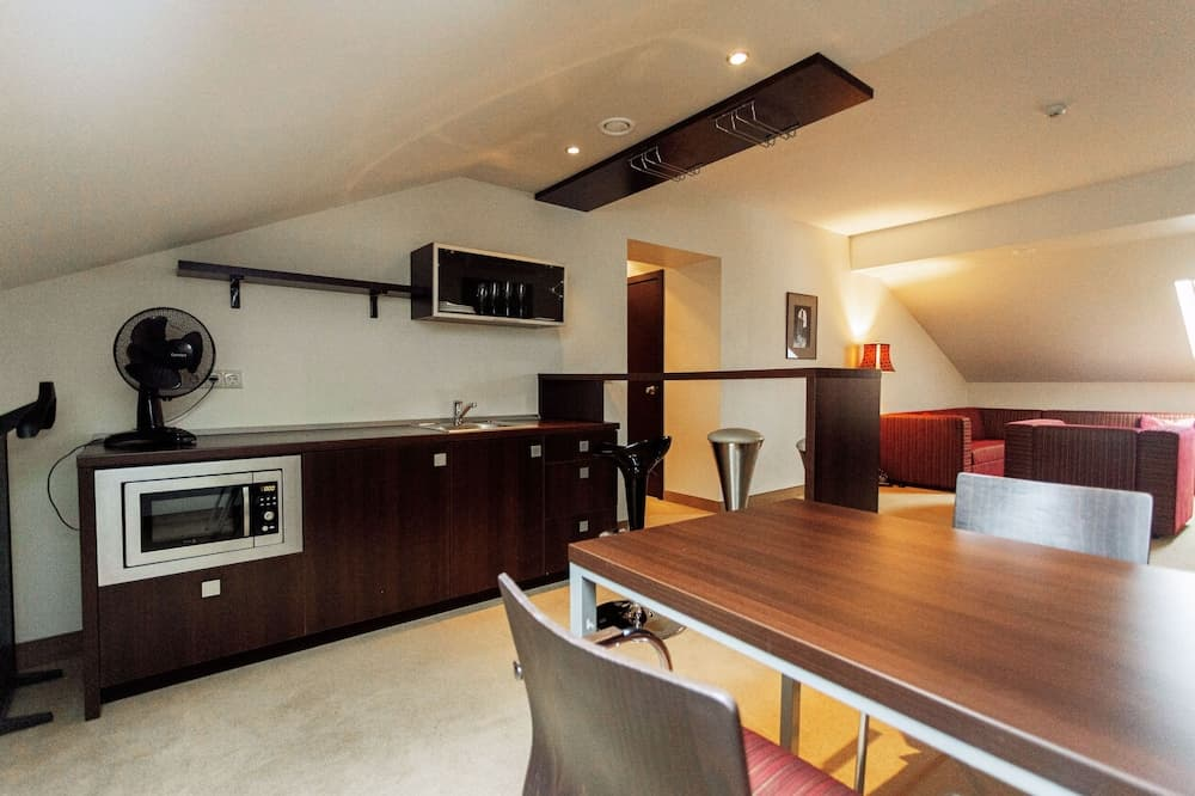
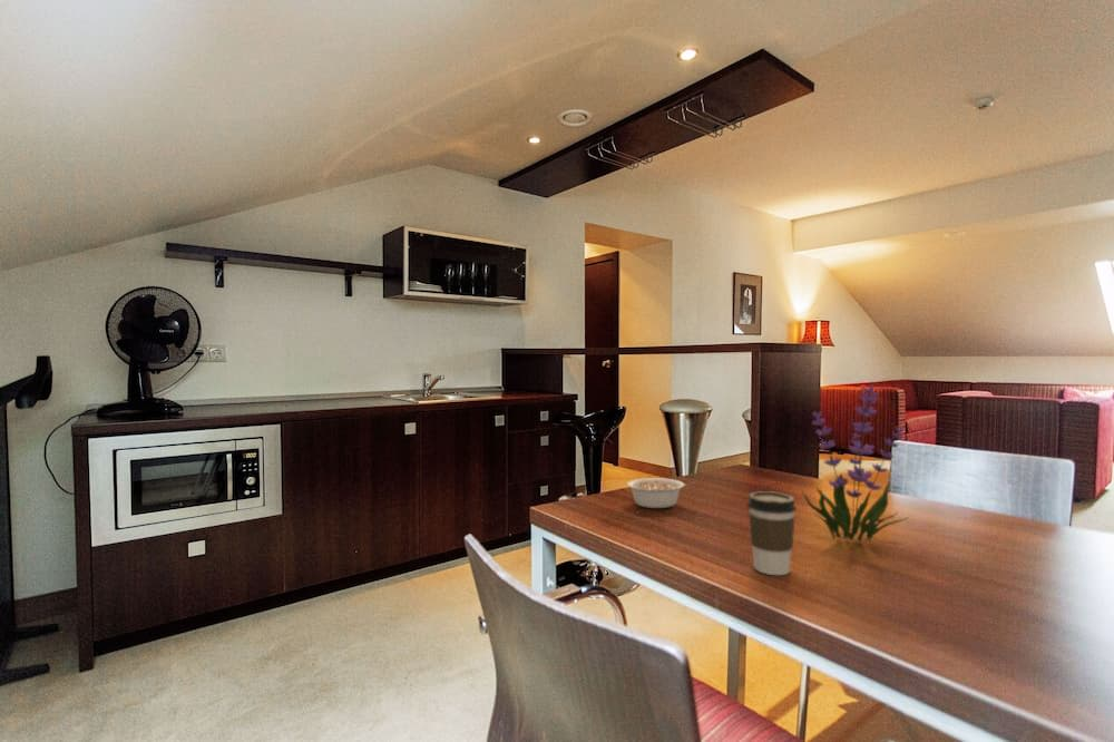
+ coffee cup [746,490,798,576]
+ legume [626,477,697,509]
+ plant [799,383,910,545]
